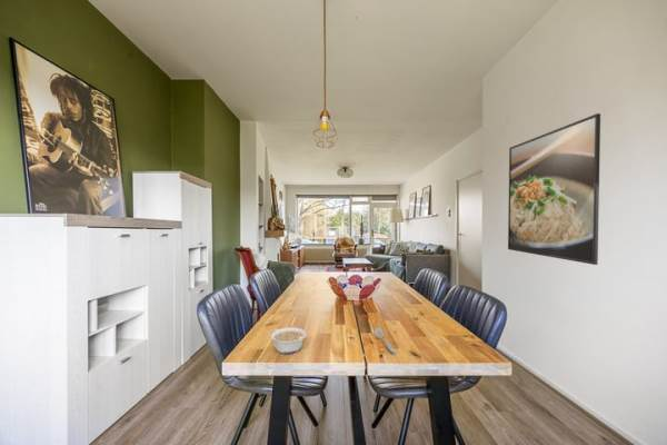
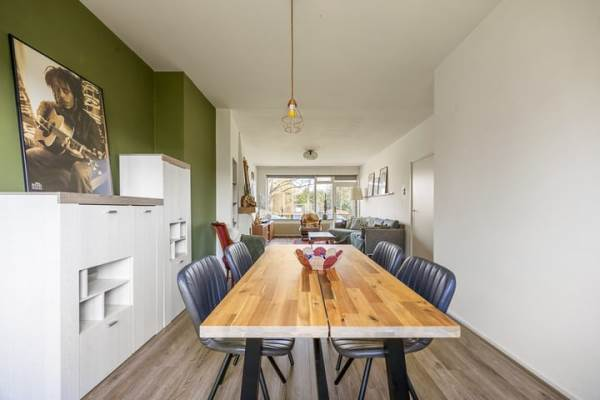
- spoon [374,326,397,355]
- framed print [507,112,601,266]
- legume [268,326,308,355]
